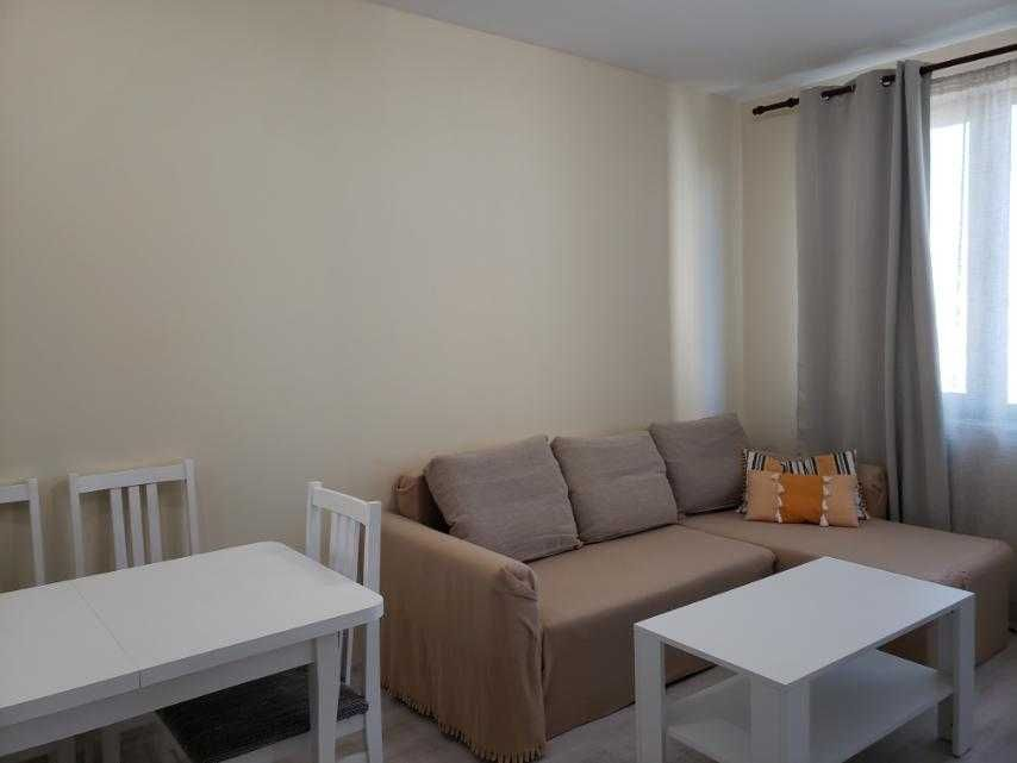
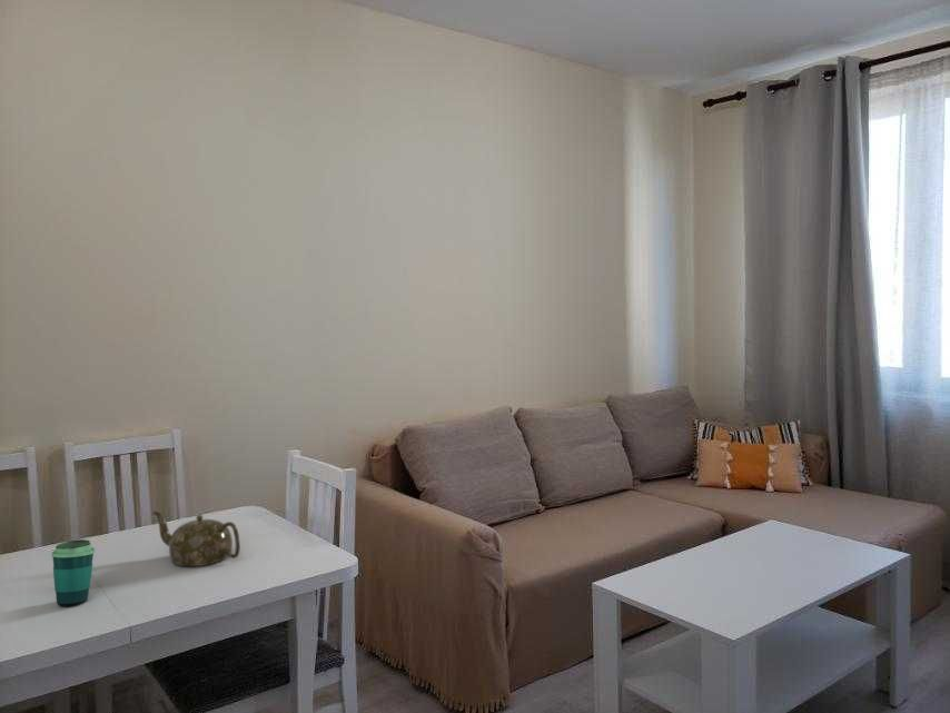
+ cup [50,538,96,607]
+ teapot [152,511,241,567]
